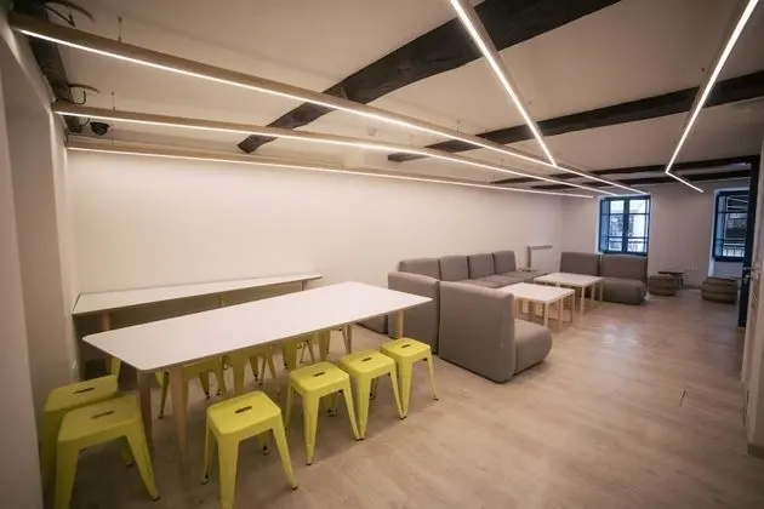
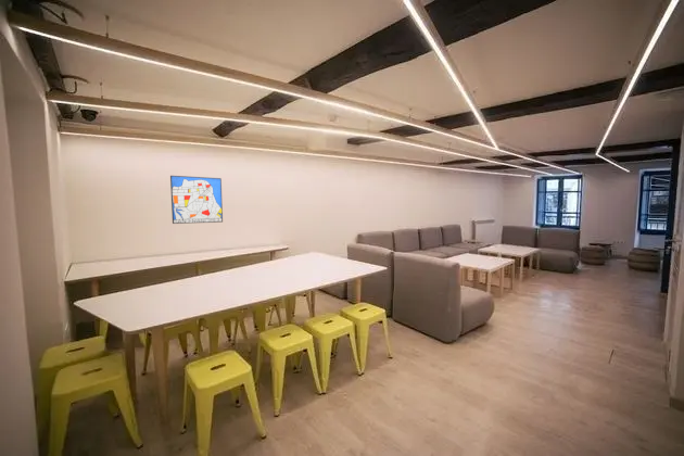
+ wall art [169,175,224,225]
